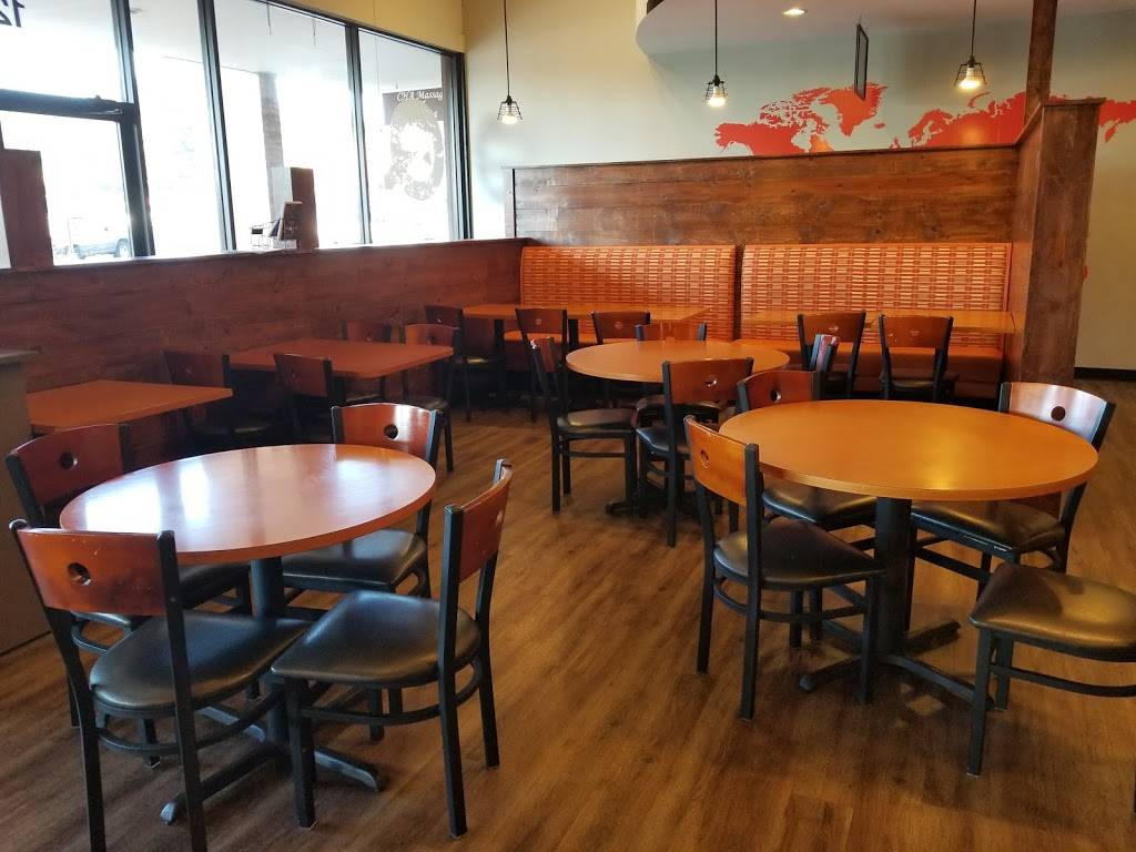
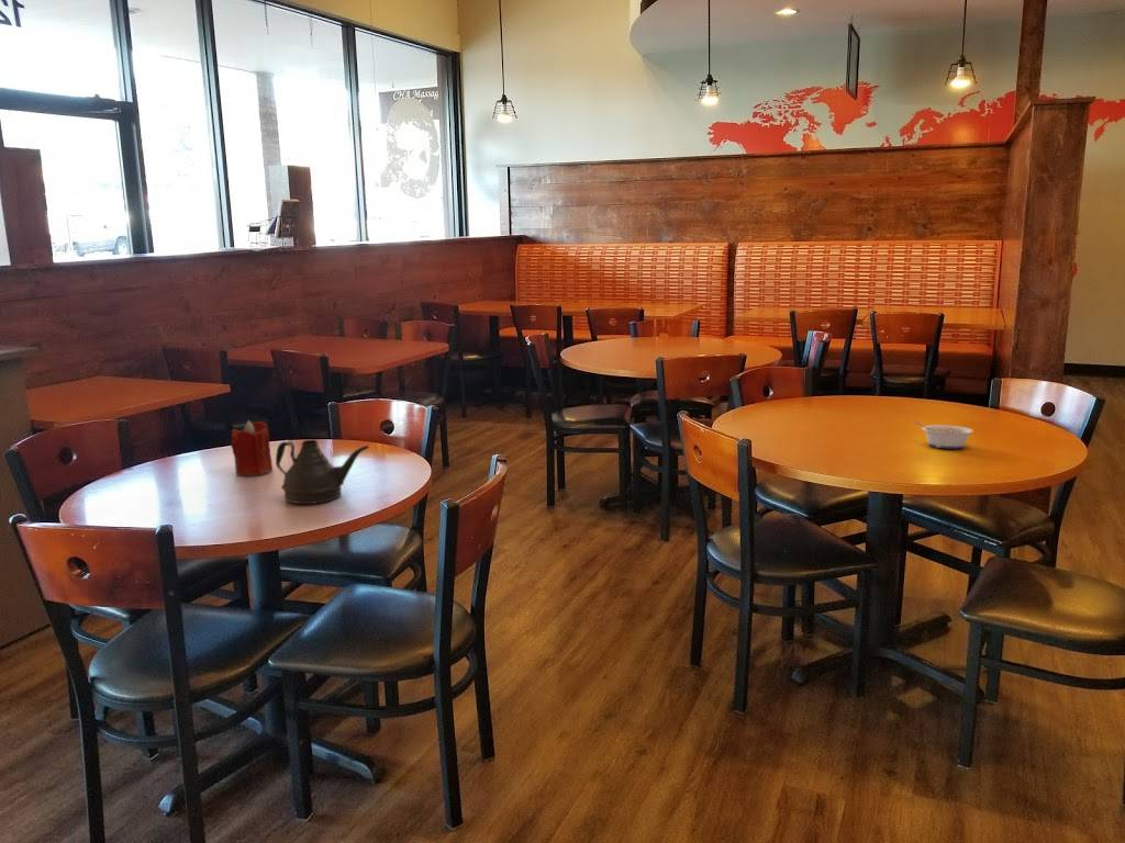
+ candle [230,419,274,476]
+ teapot [275,439,370,505]
+ legume [913,420,974,450]
